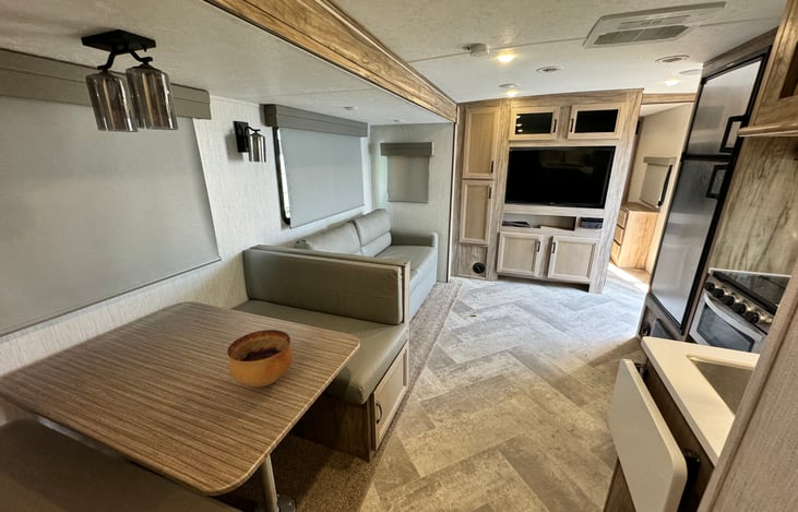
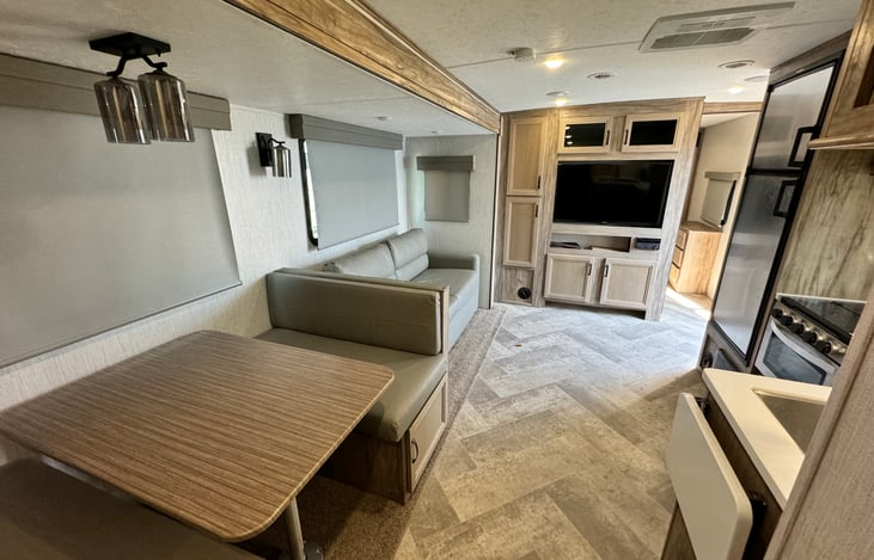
- bowl [226,329,294,389]
